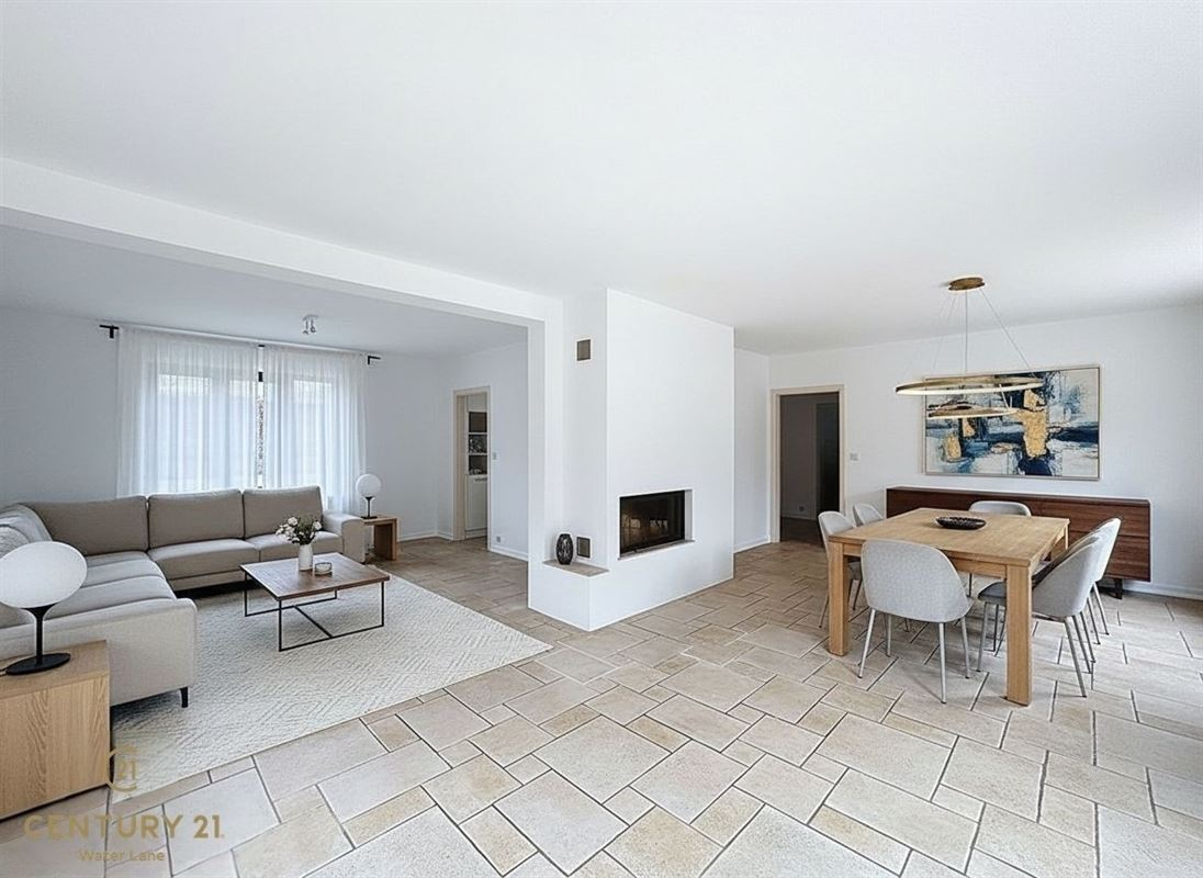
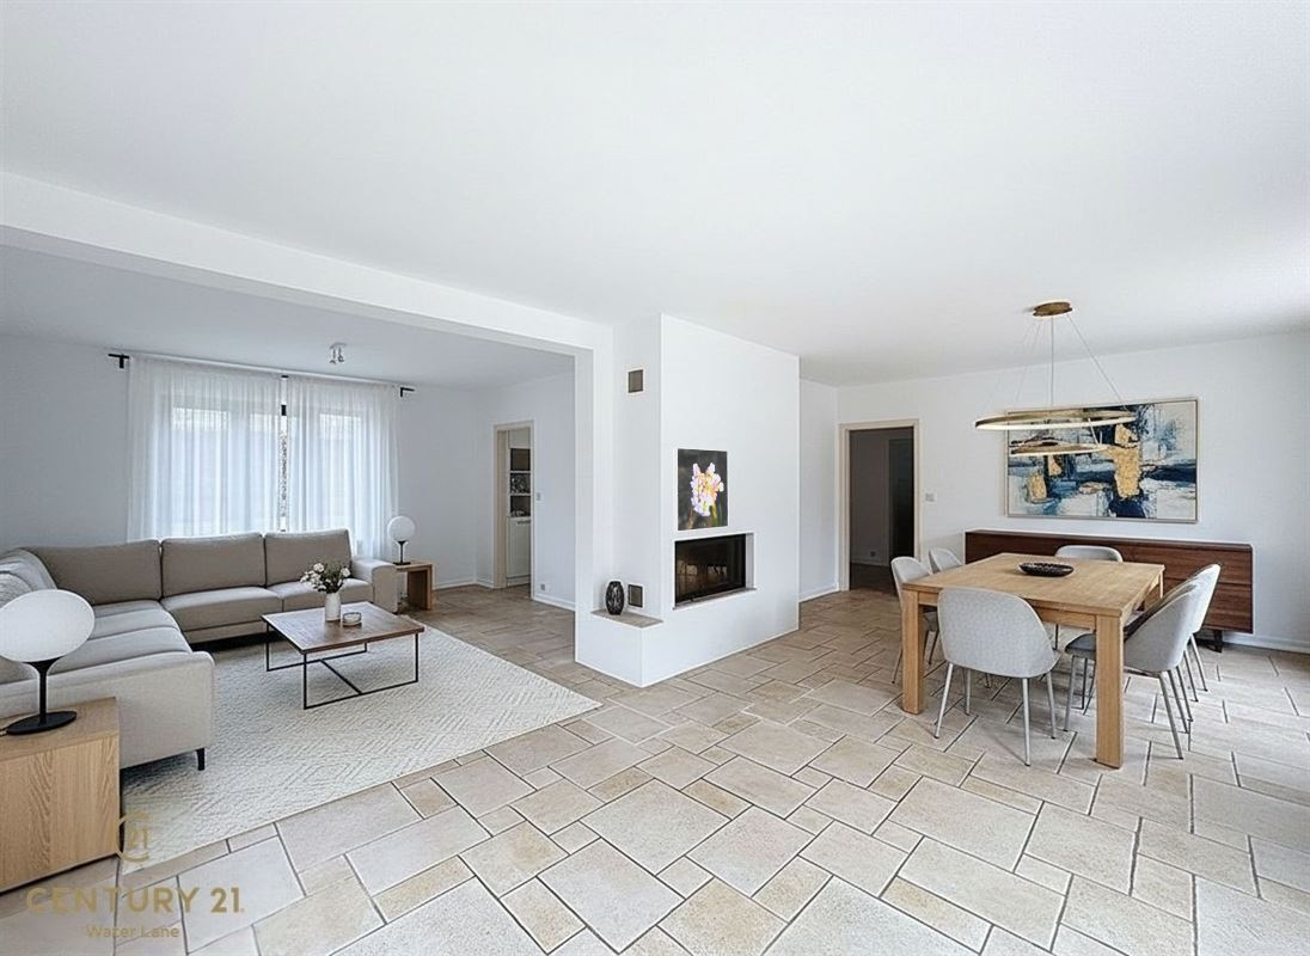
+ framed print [672,446,730,533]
